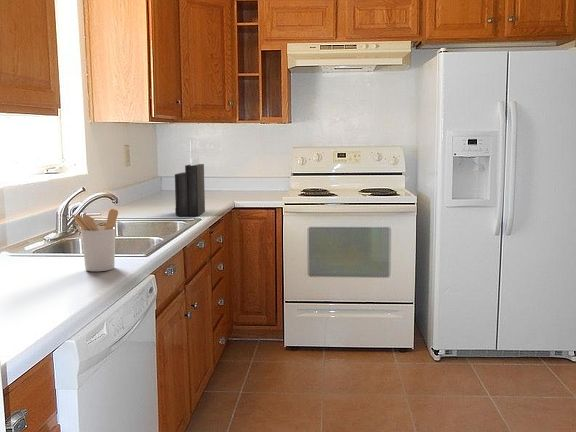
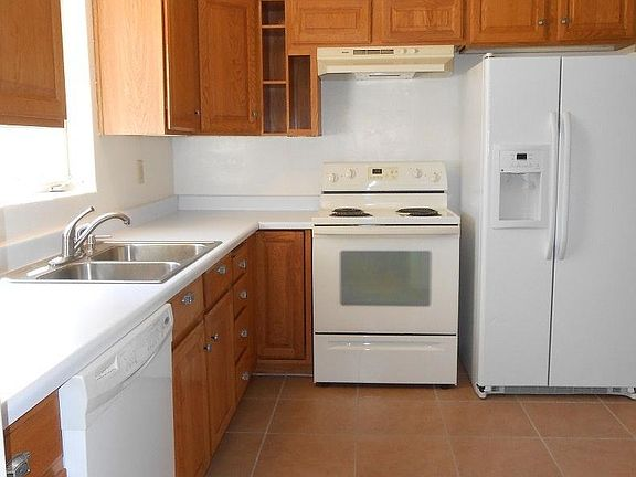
- knife block [174,139,206,217]
- utensil holder [71,208,119,272]
